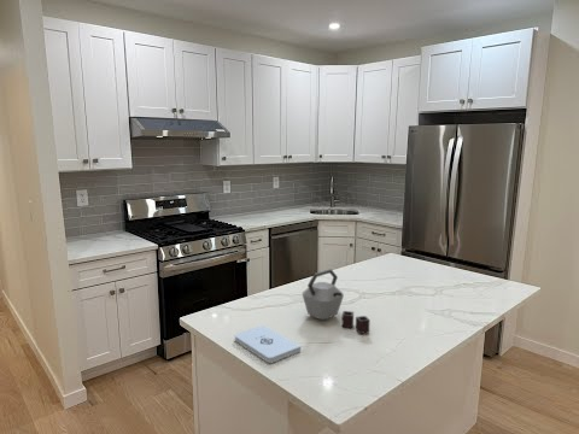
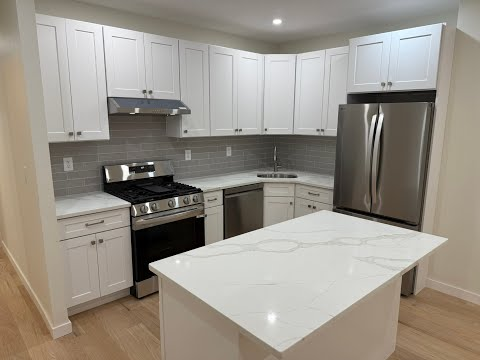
- notepad [234,324,302,364]
- kettle [302,268,372,335]
